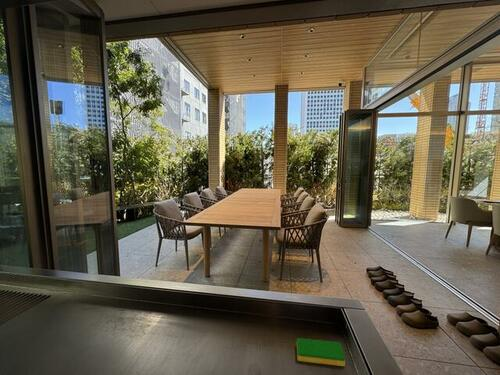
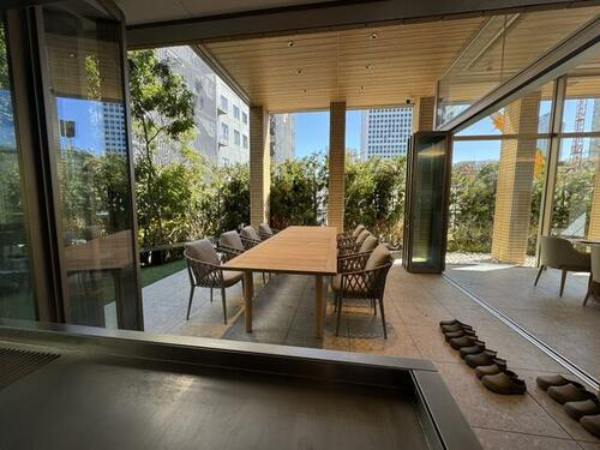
- dish sponge [296,337,346,367]
